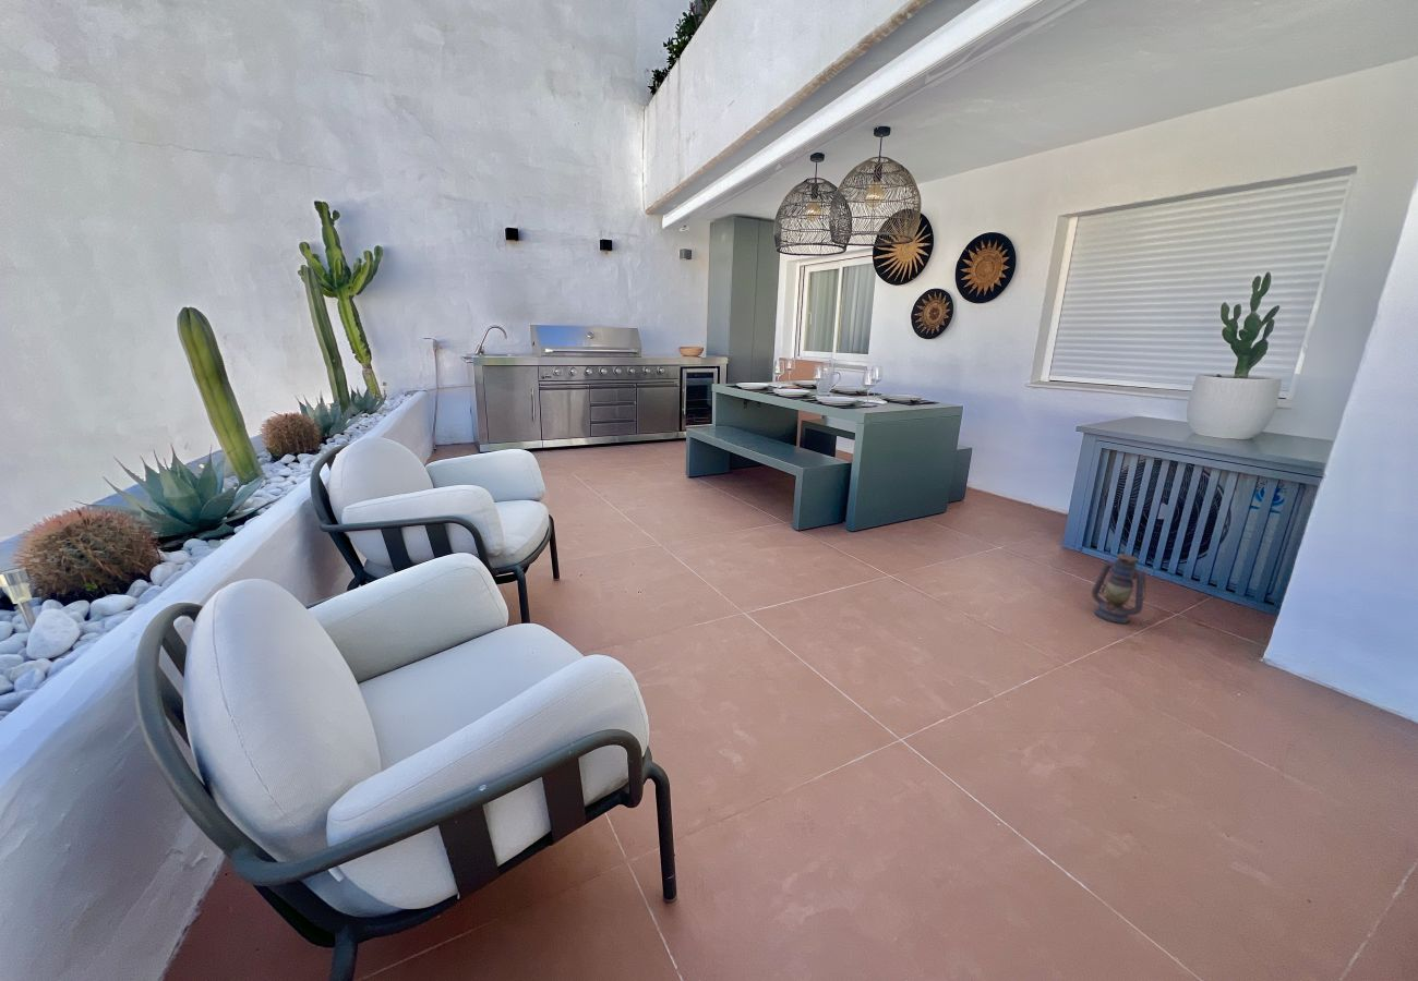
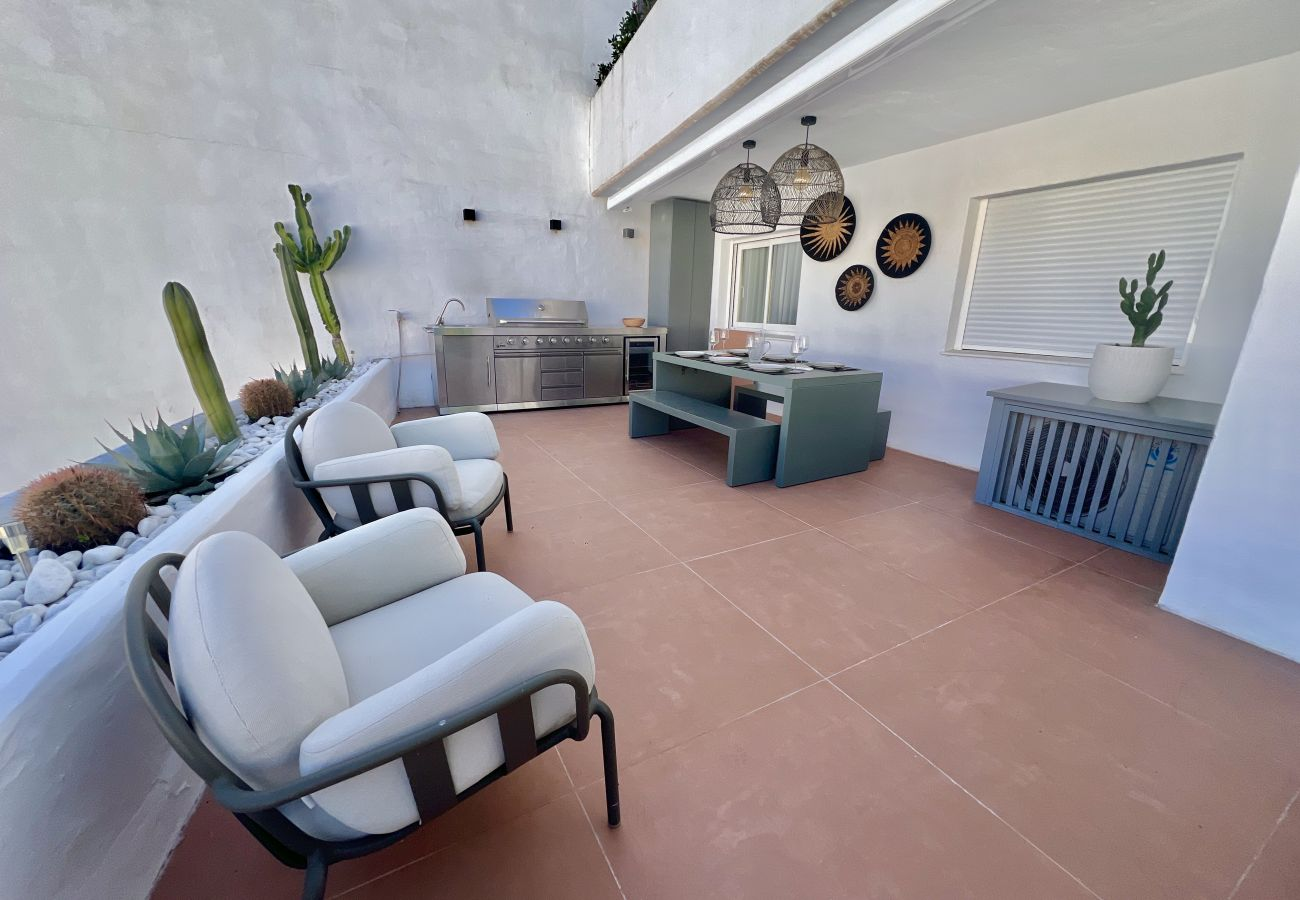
- lantern [1091,553,1146,625]
